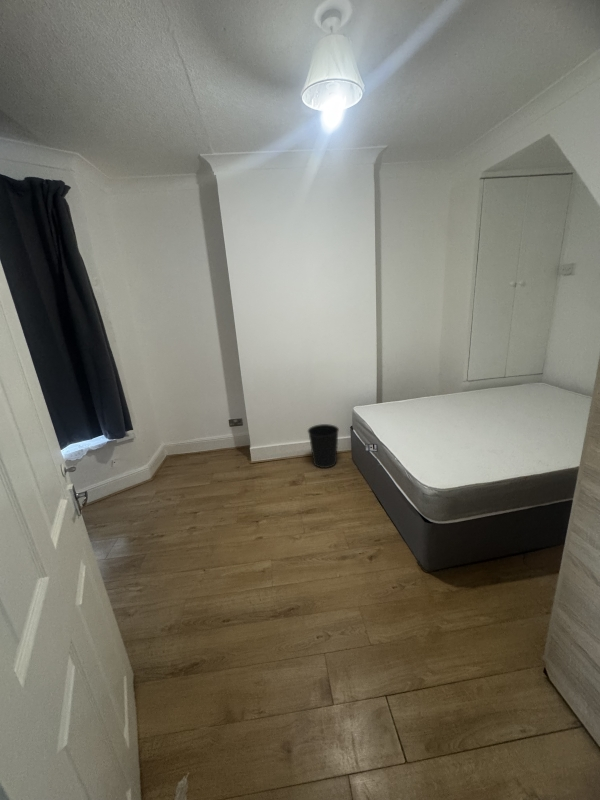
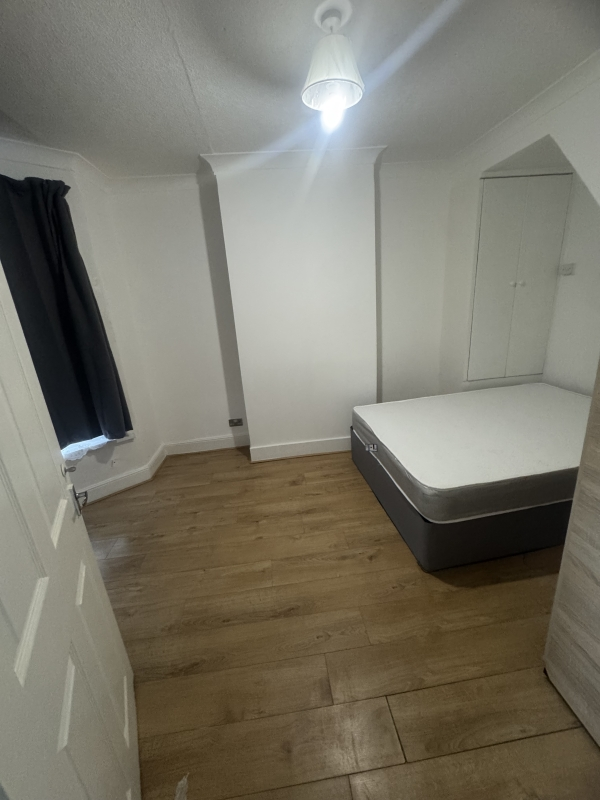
- wastebasket [307,423,340,469]
